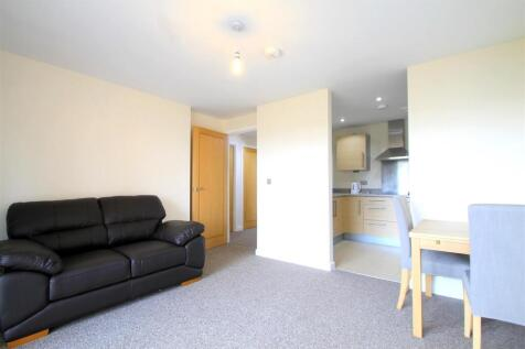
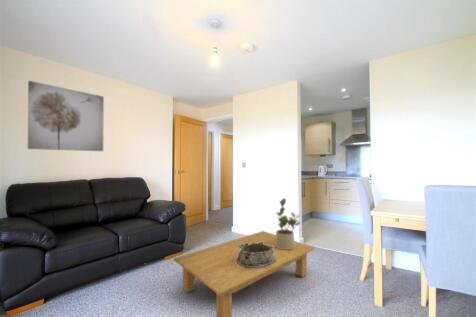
+ coffee table [173,230,316,317]
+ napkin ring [236,242,276,268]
+ potted plant [275,197,301,249]
+ wall art [27,80,105,152]
